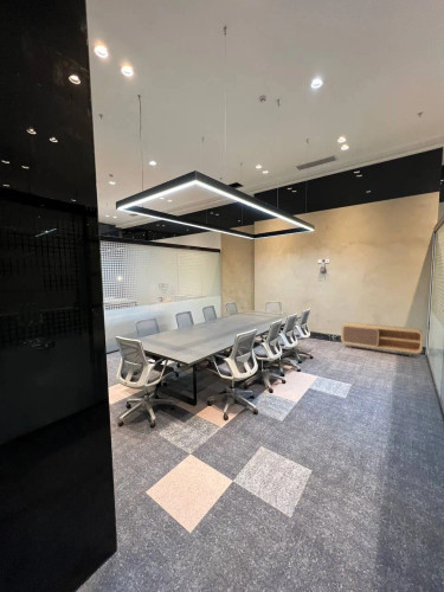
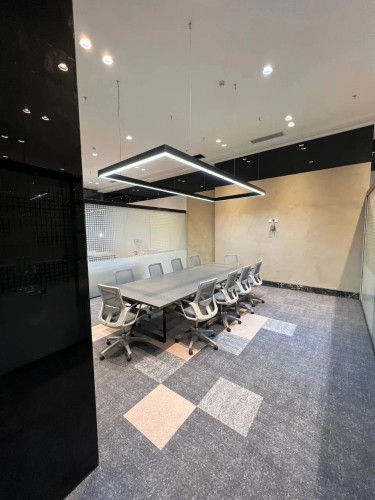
- tv stand [340,321,424,358]
